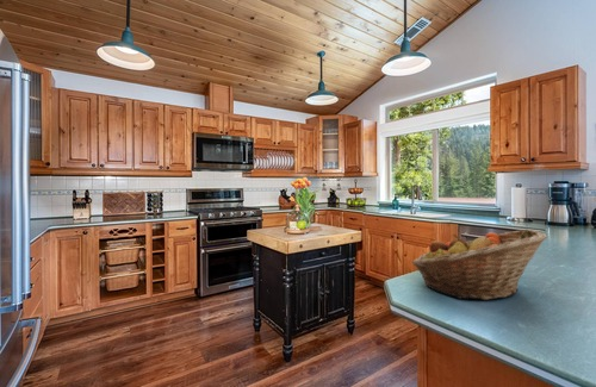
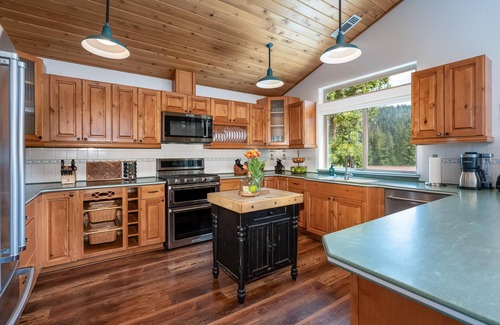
- fruit basket [411,229,548,301]
